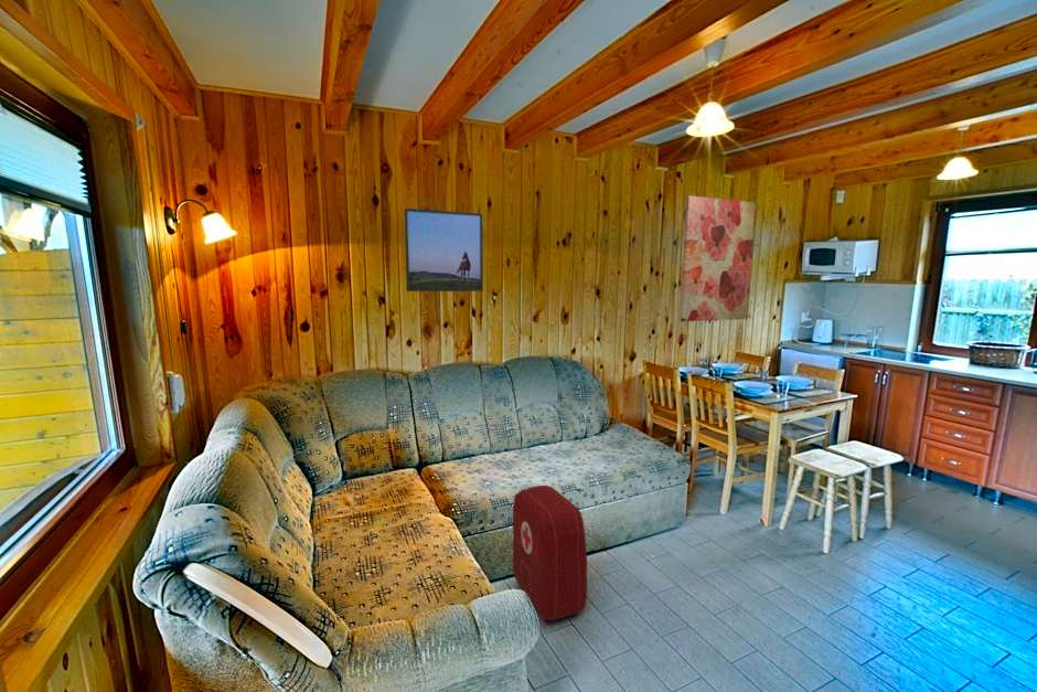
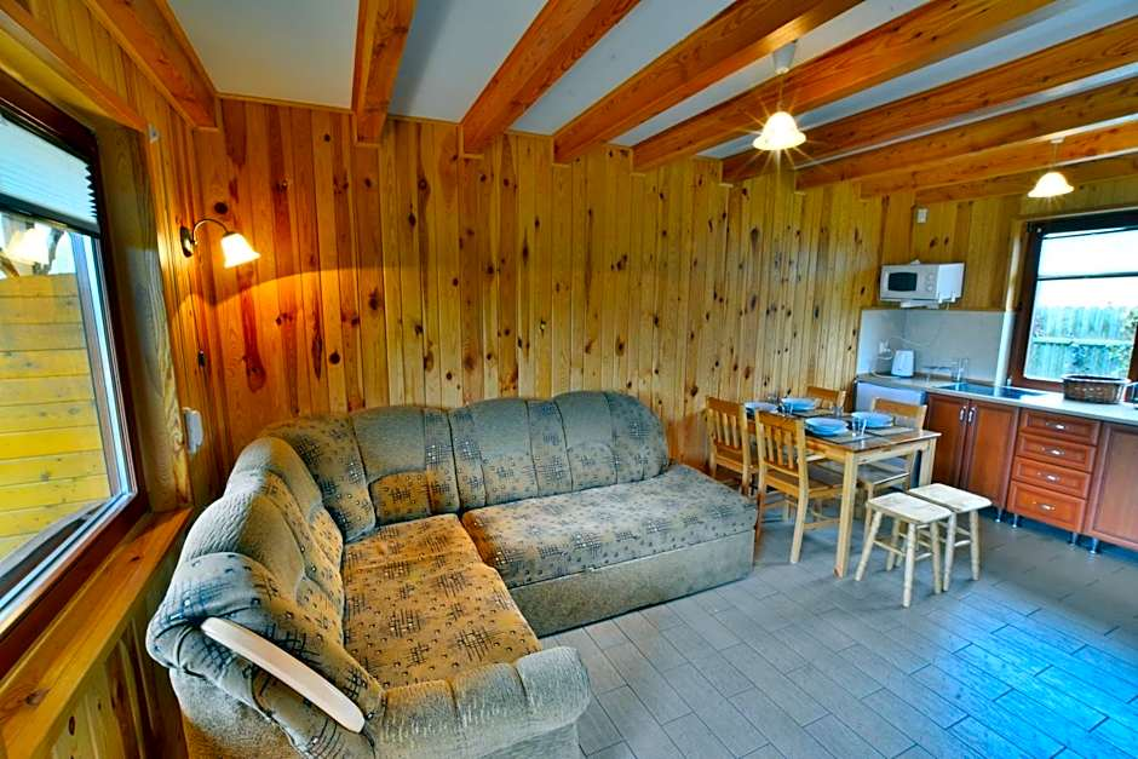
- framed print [404,207,484,292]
- wall art [680,194,757,322]
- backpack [512,485,588,621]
